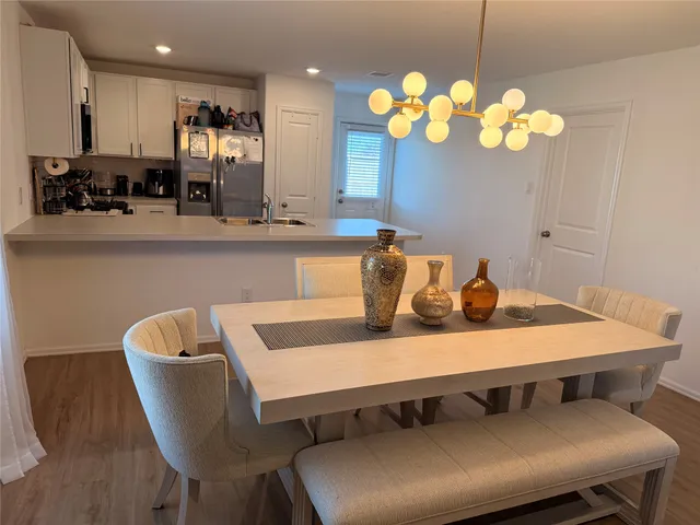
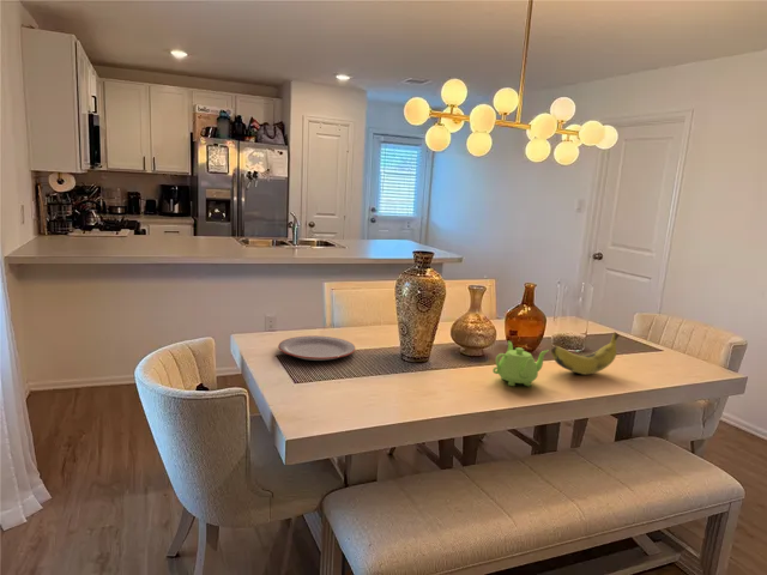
+ plate [277,334,356,362]
+ banana [550,331,620,376]
+ teapot [491,340,550,387]
